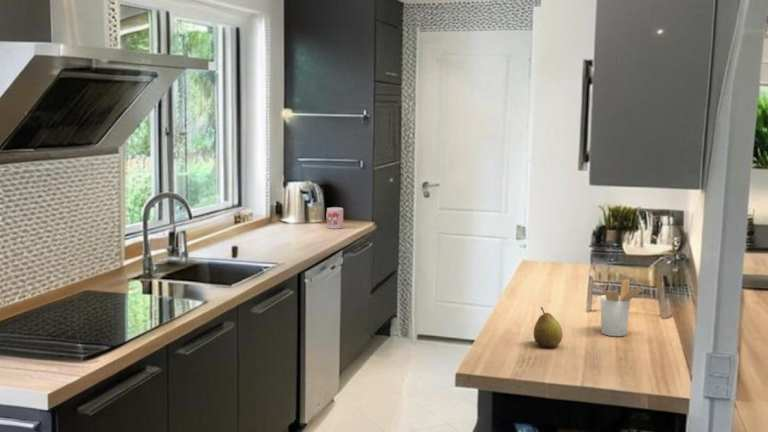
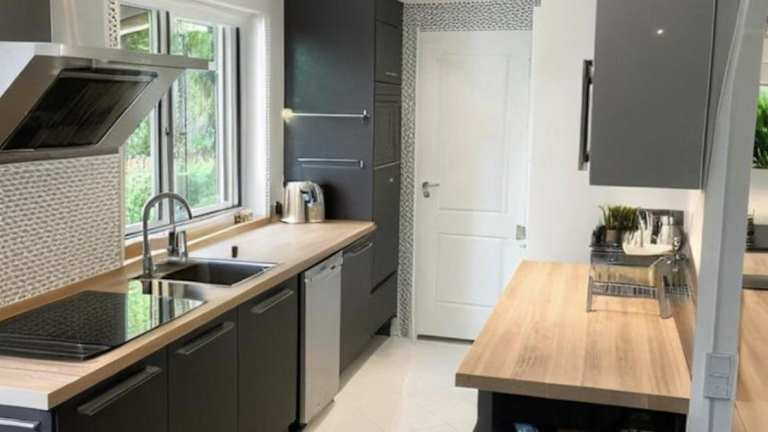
- fruit [533,306,564,348]
- utensil holder [600,278,648,337]
- mug [325,206,344,229]
